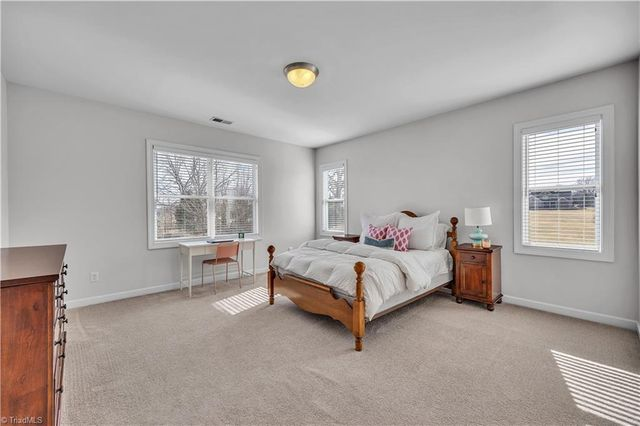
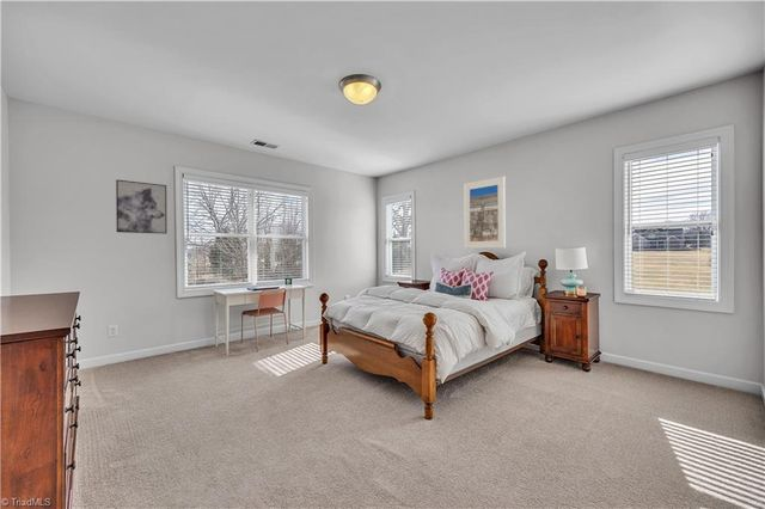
+ wall art [115,178,169,235]
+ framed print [463,176,507,250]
